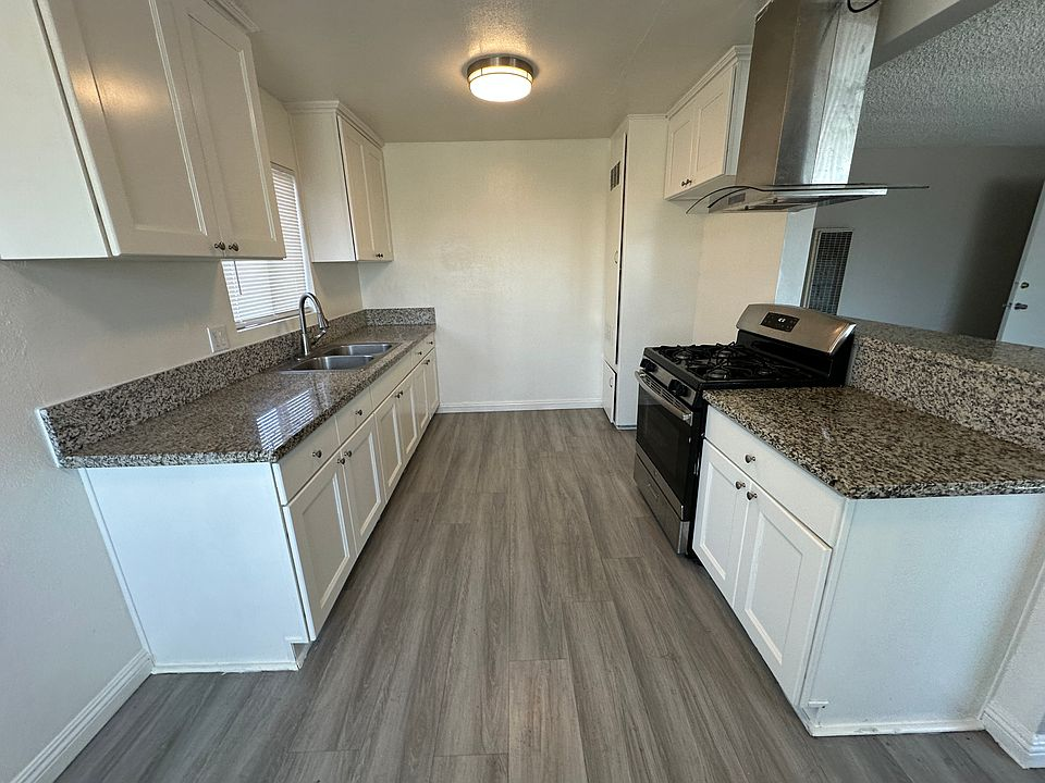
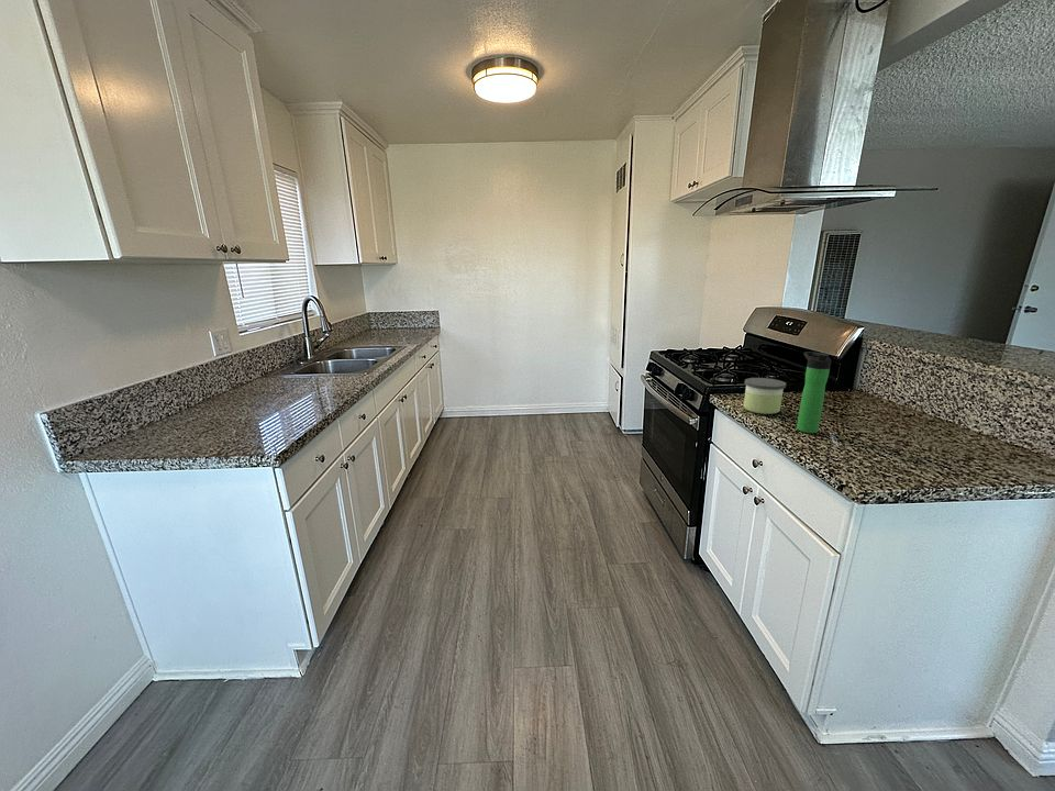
+ candle [743,377,787,415]
+ bottle [796,350,832,434]
